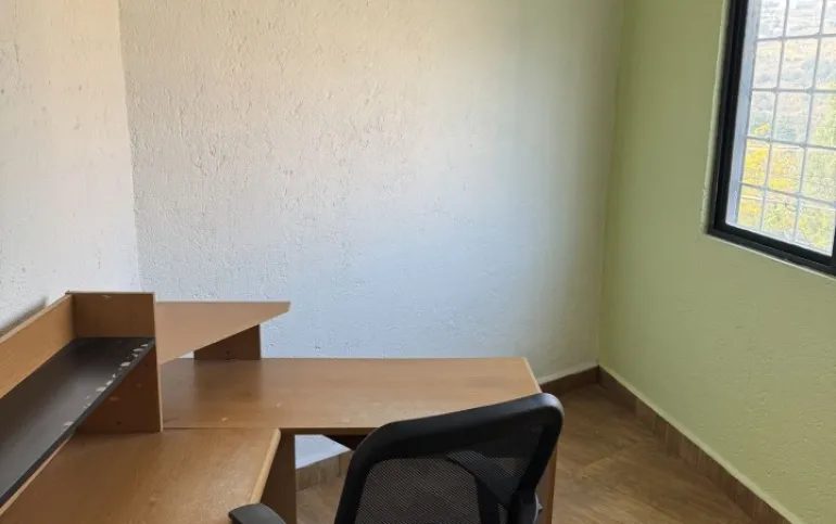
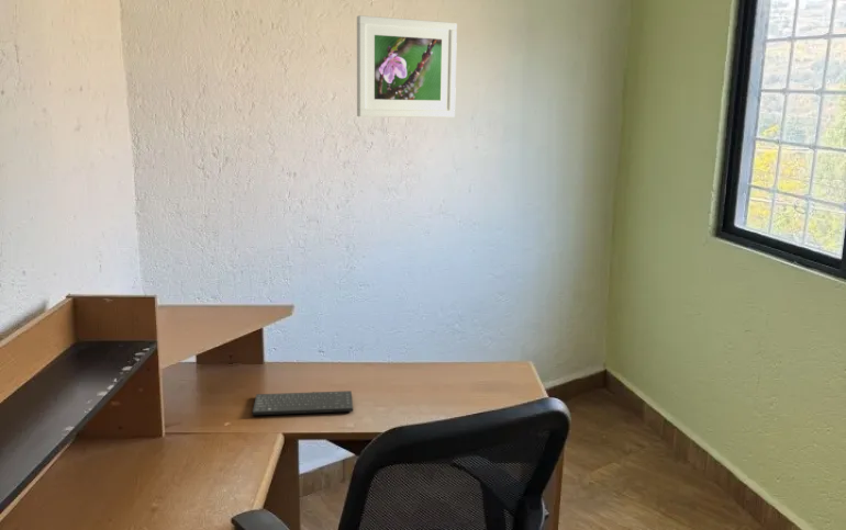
+ keyboard [252,390,354,416]
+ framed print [356,14,458,119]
